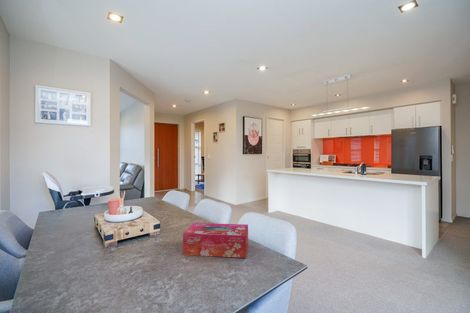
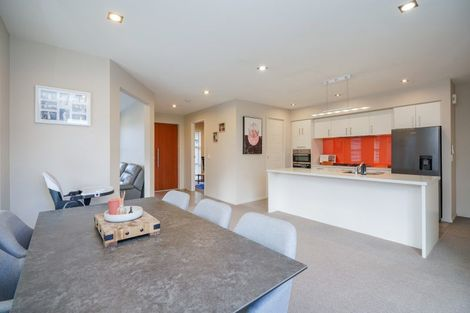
- tissue box [182,222,249,259]
